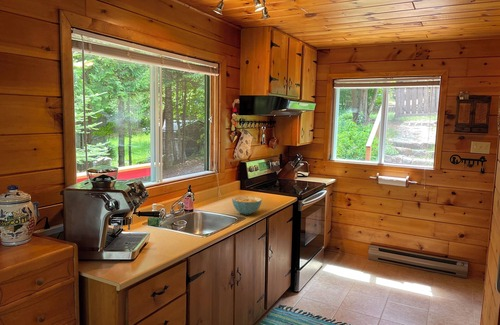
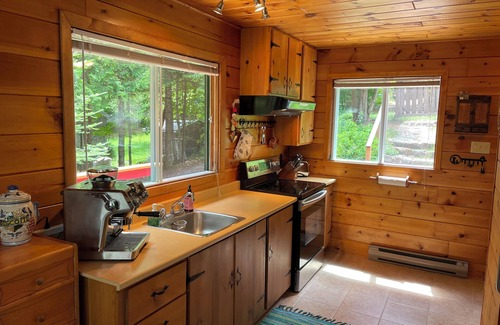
- cereal bowl [231,195,263,215]
